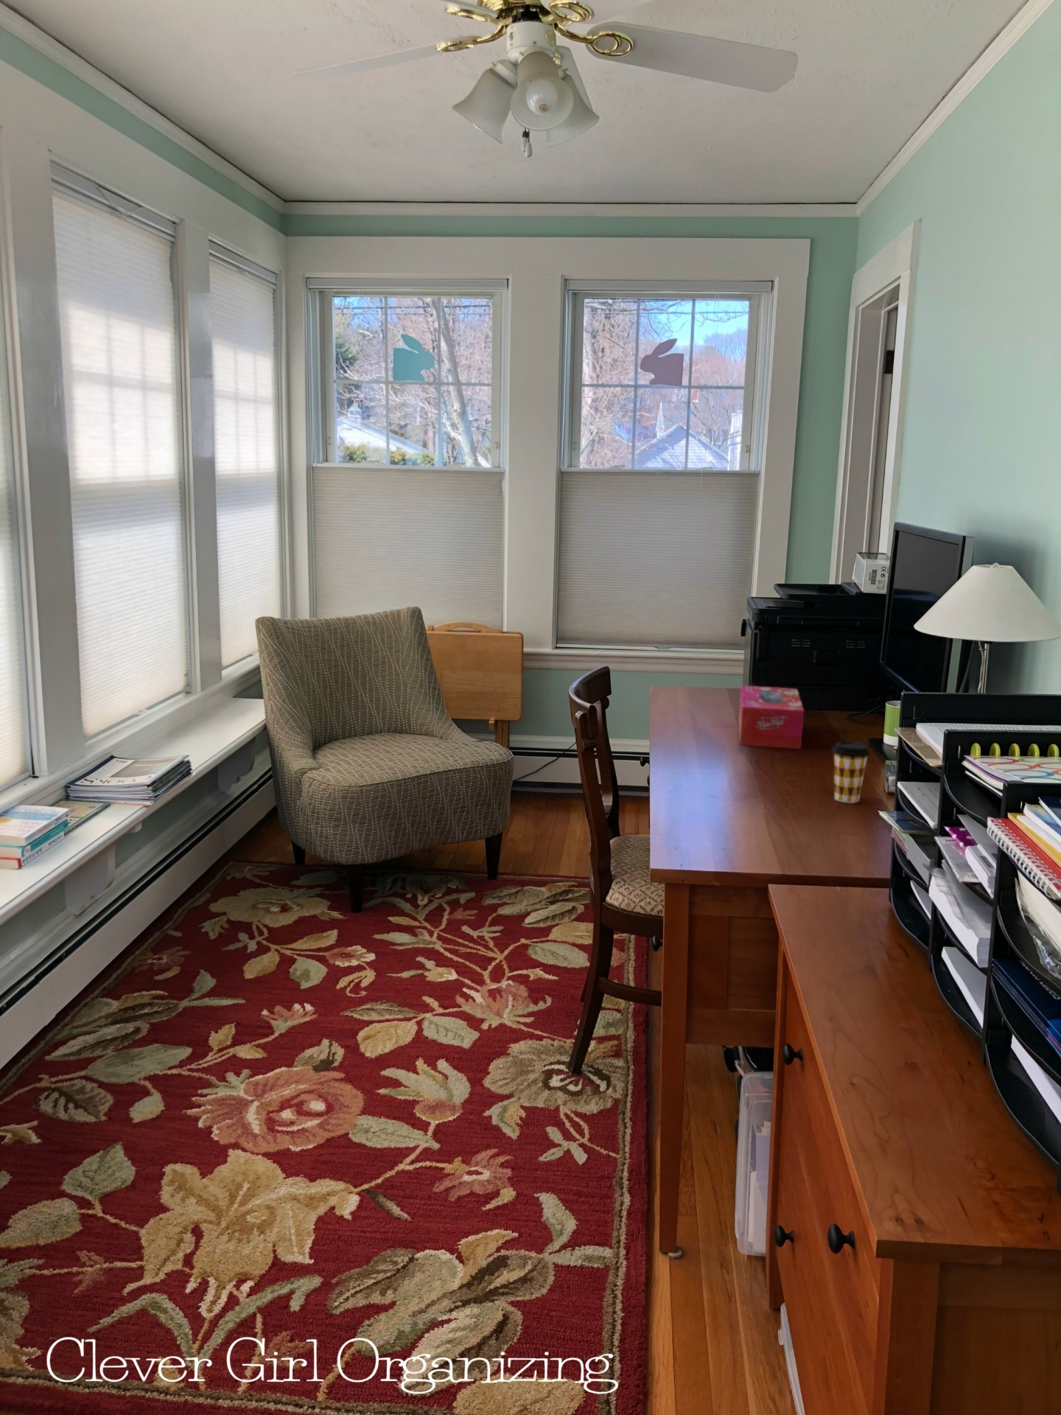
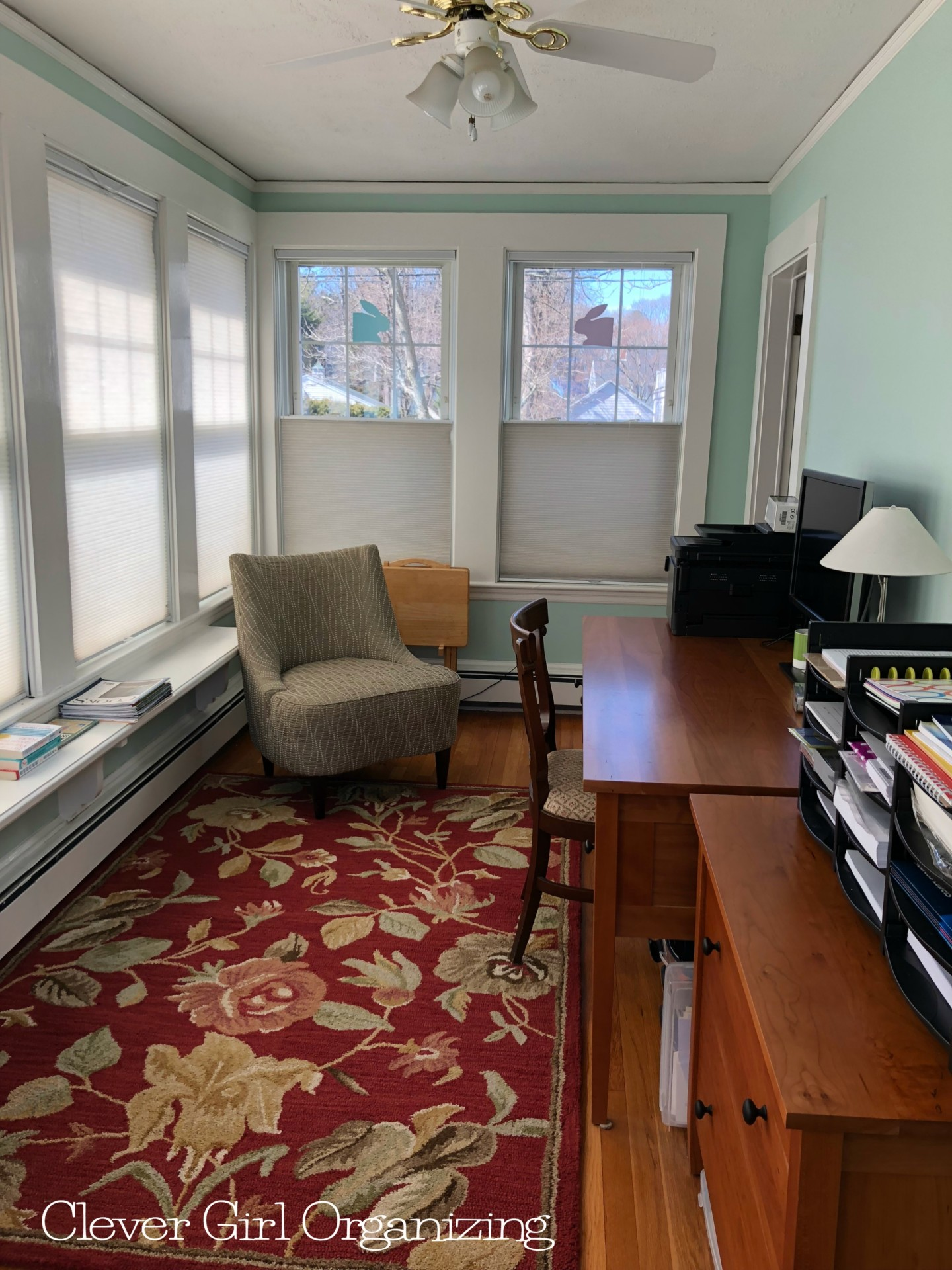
- coffee cup [831,741,870,804]
- tissue box [738,684,805,750]
